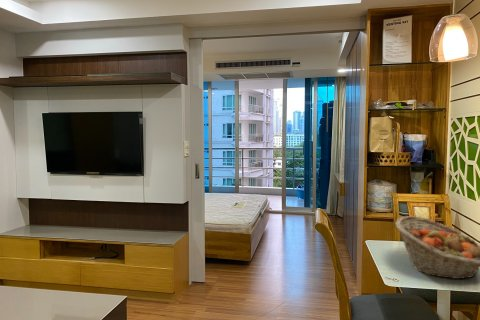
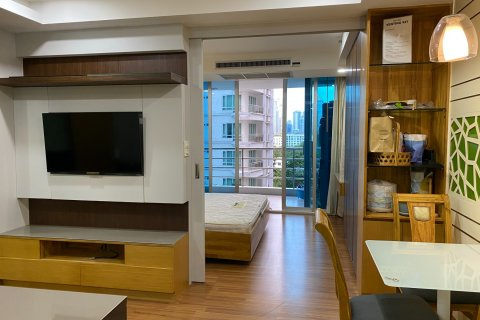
- fruit basket [395,215,480,280]
